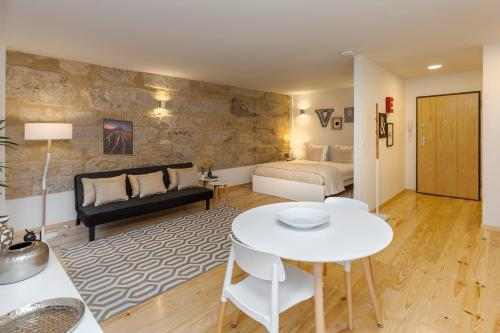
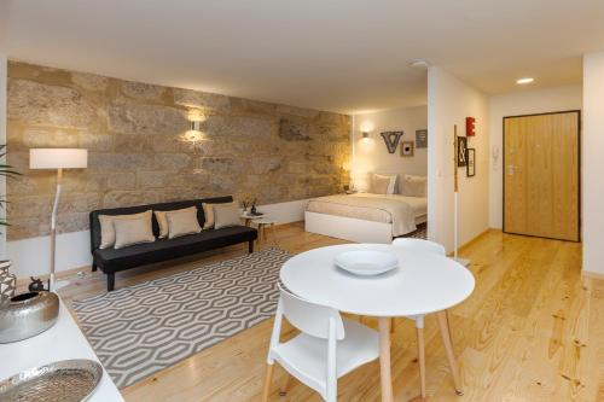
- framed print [102,117,134,156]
